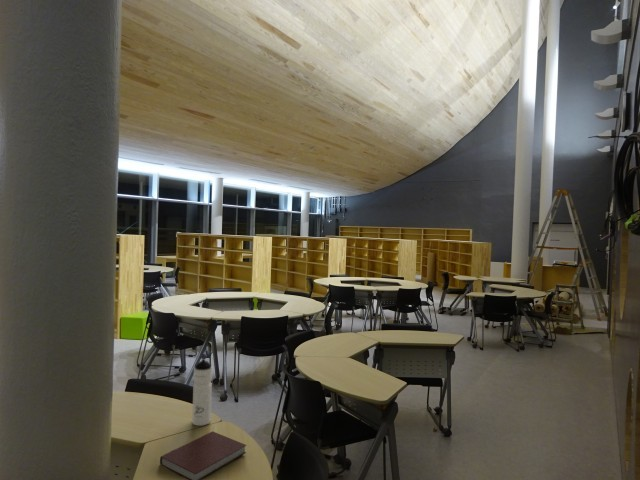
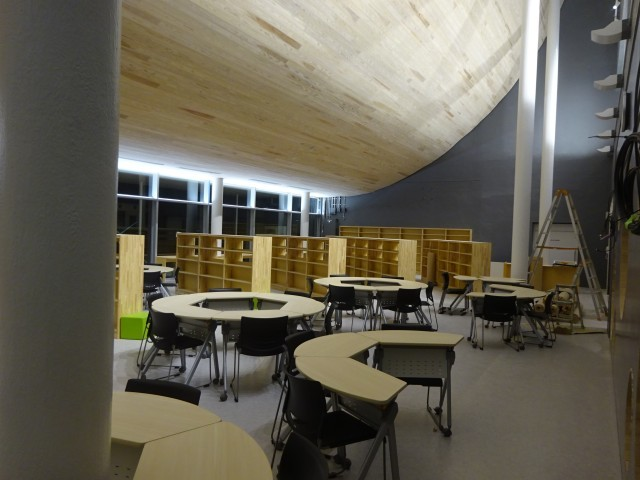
- notebook [159,431,247,480]
- water bottle [191,358,213,427]
